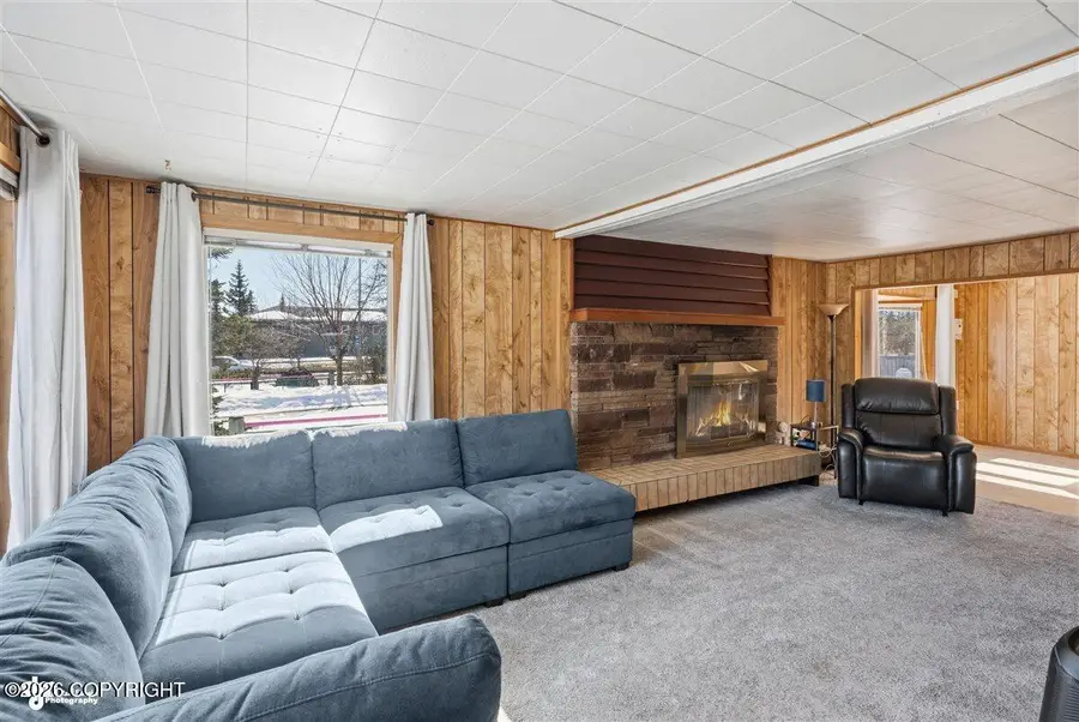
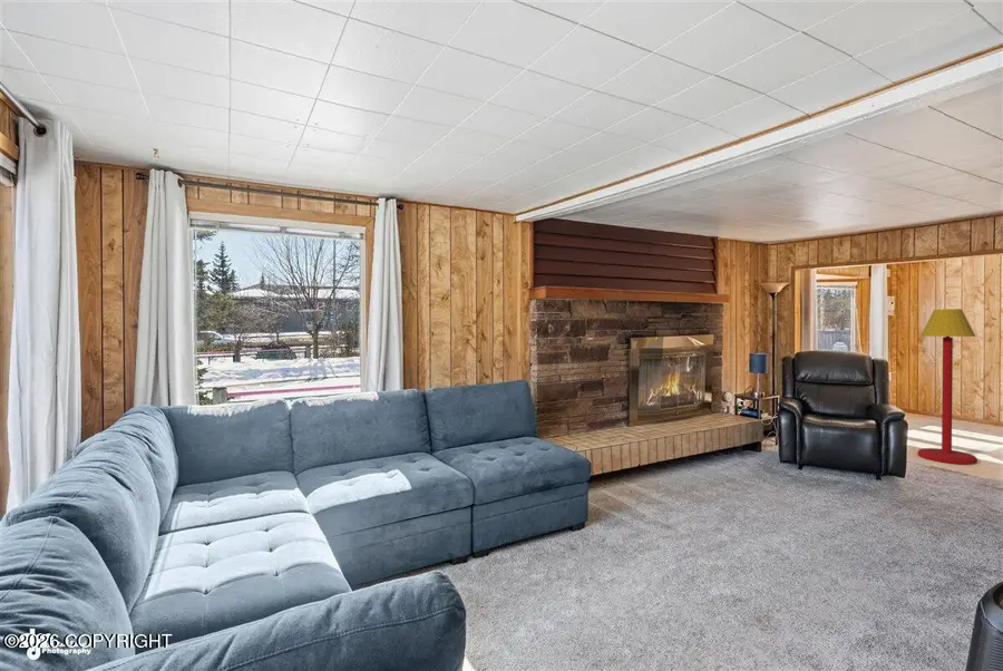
+ floor lamp [916,308,978,466]
